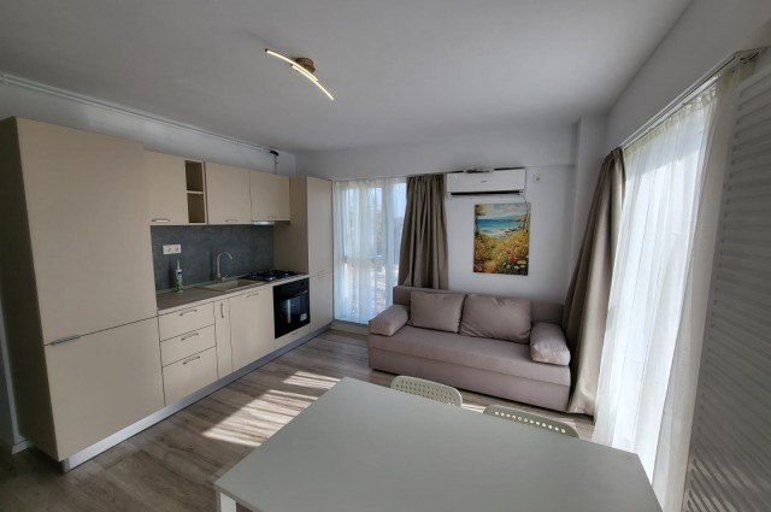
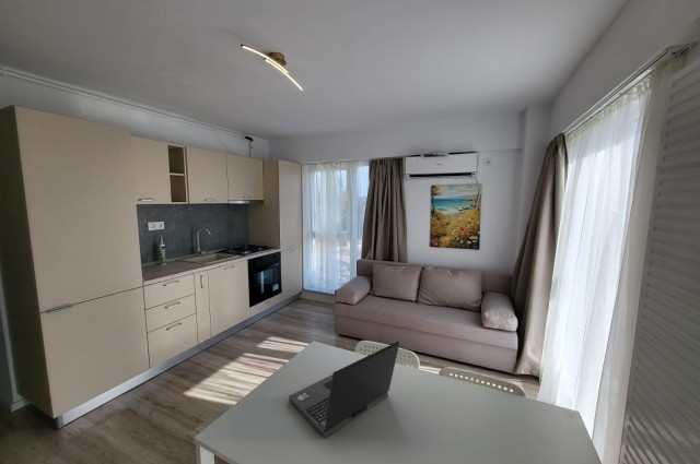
+ laptop [288,341,400,439]
